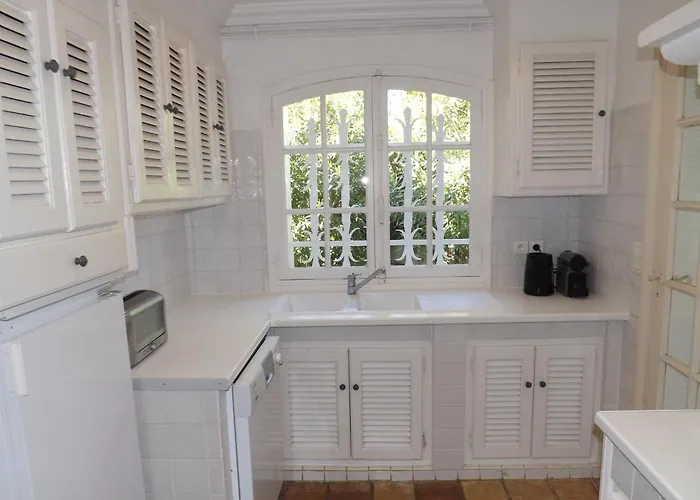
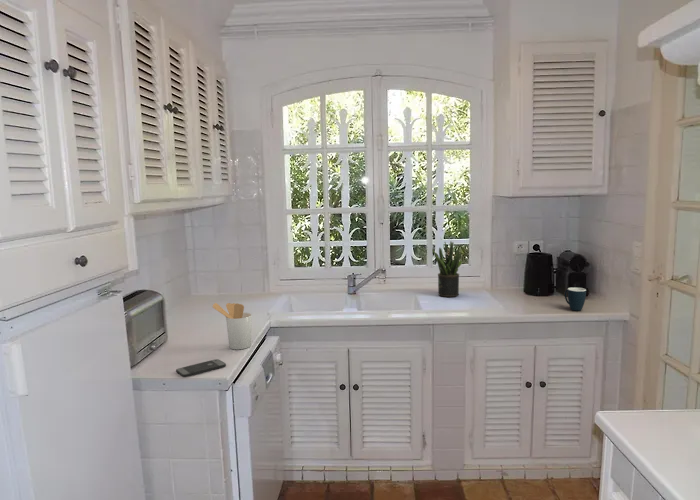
+ mug [564,287,587,312]
+ potted plant [432,241,463,298]
+ smartphone [175,358,227,378]
+ utensil holder [211,302,253,350]
